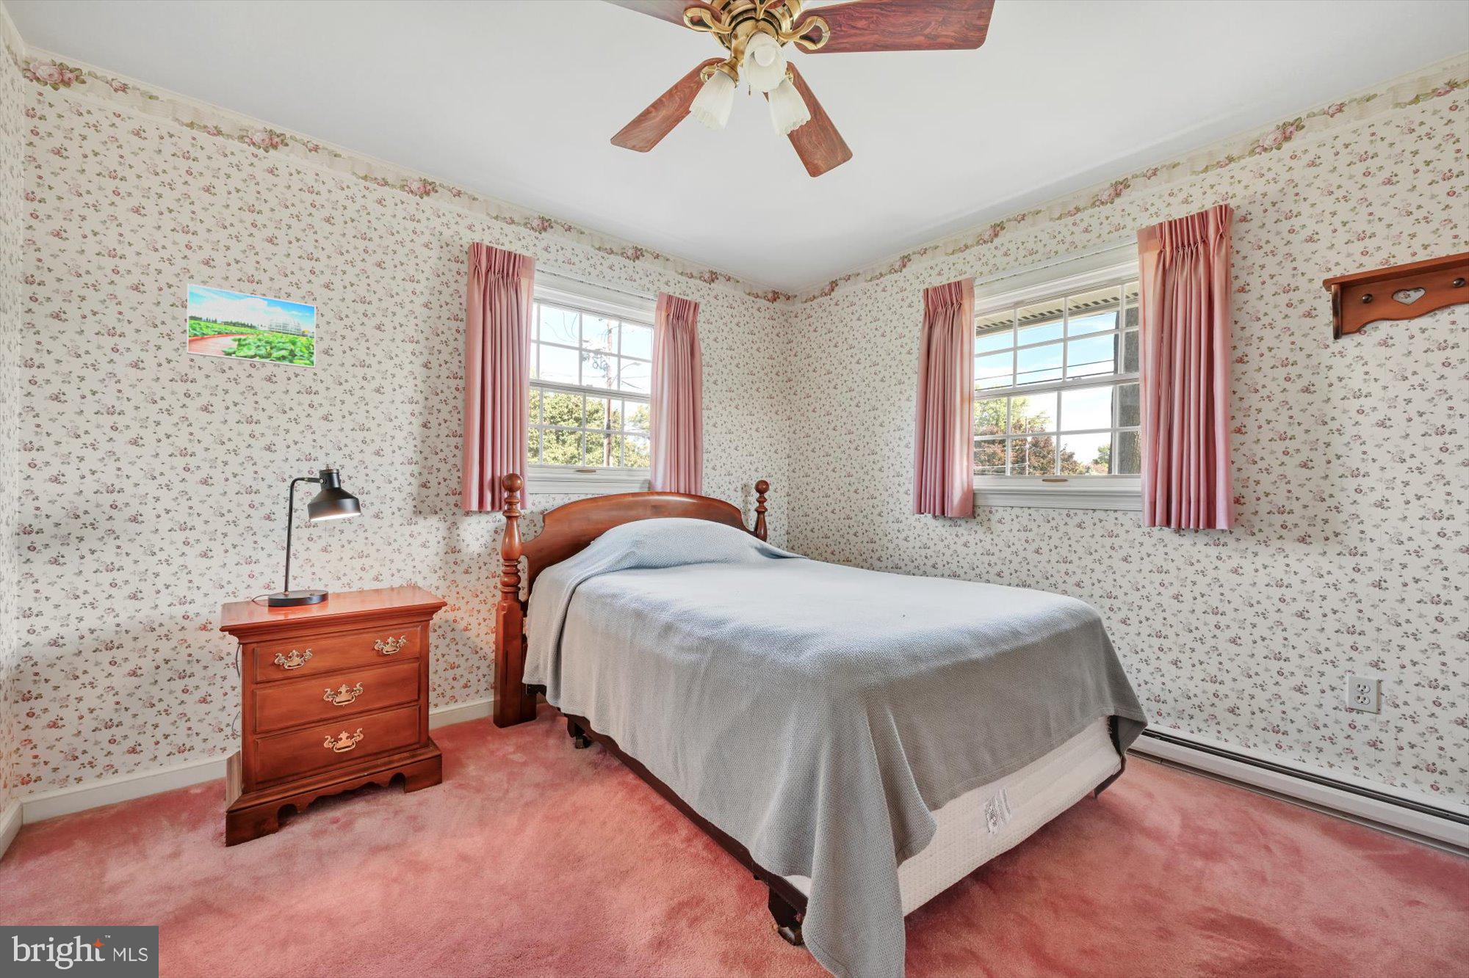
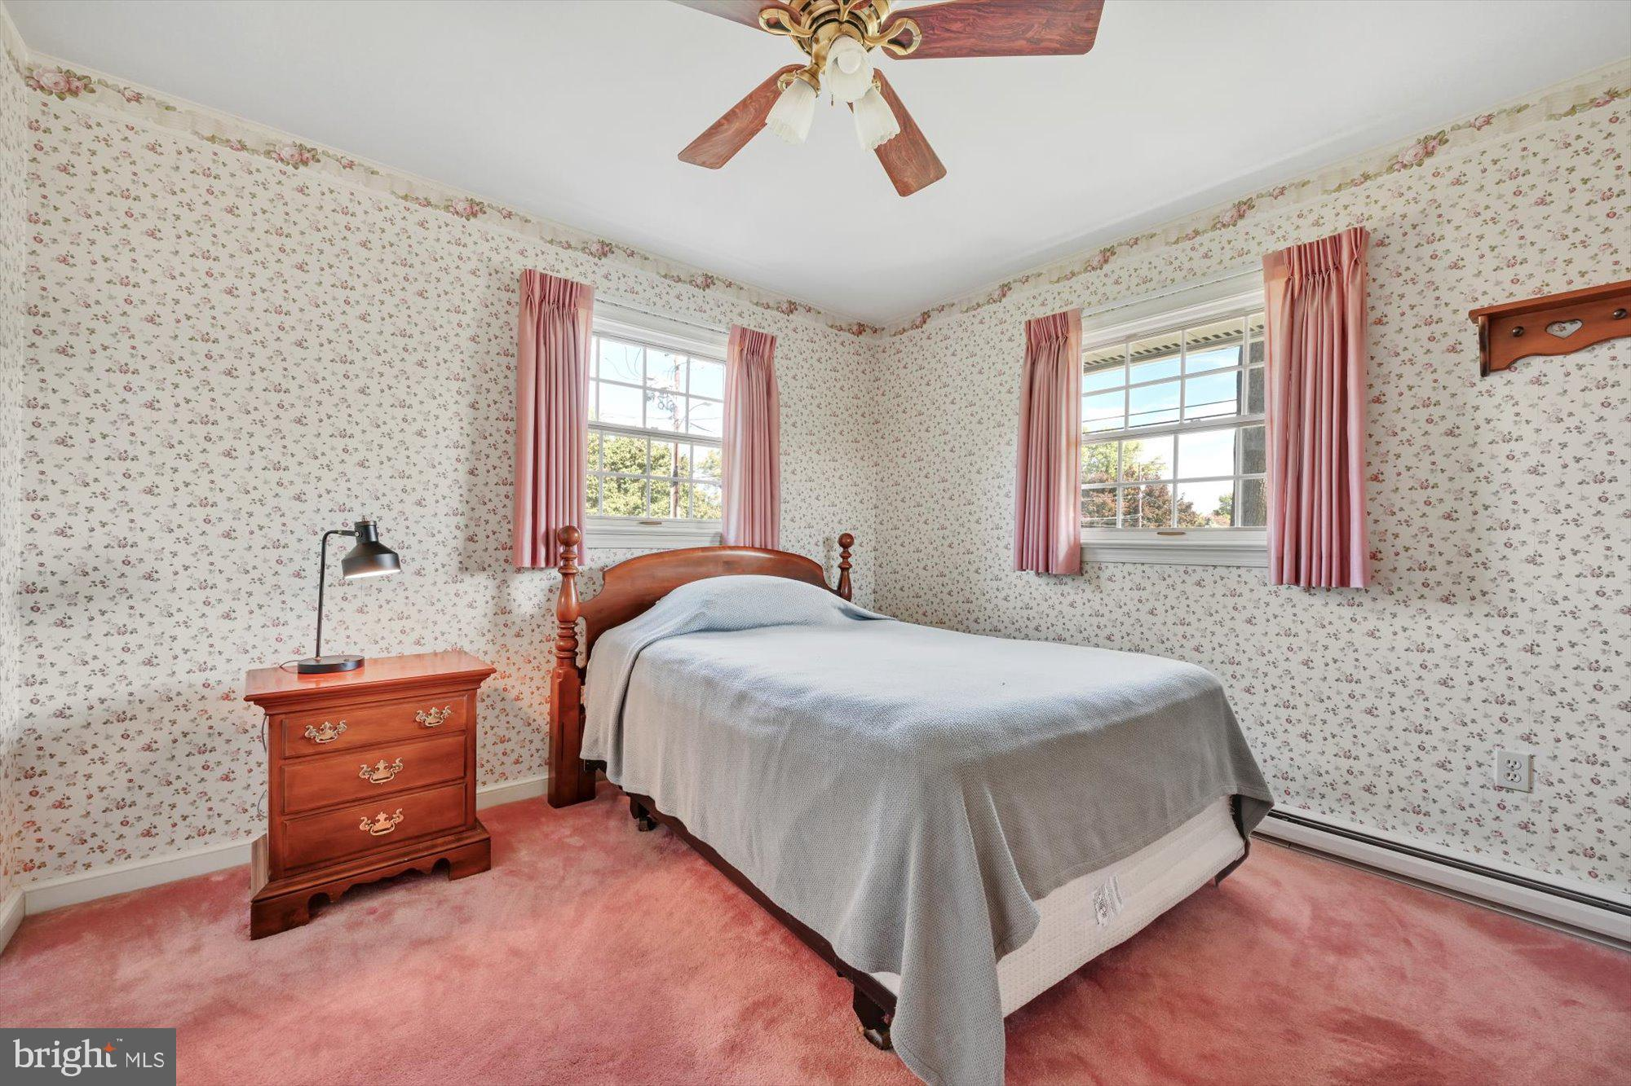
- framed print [186,283,317,369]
